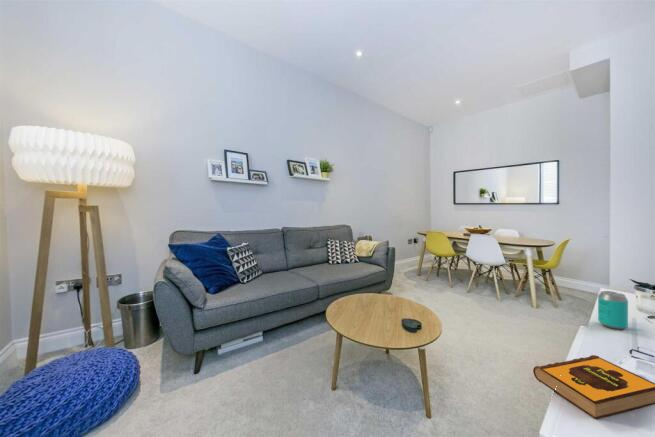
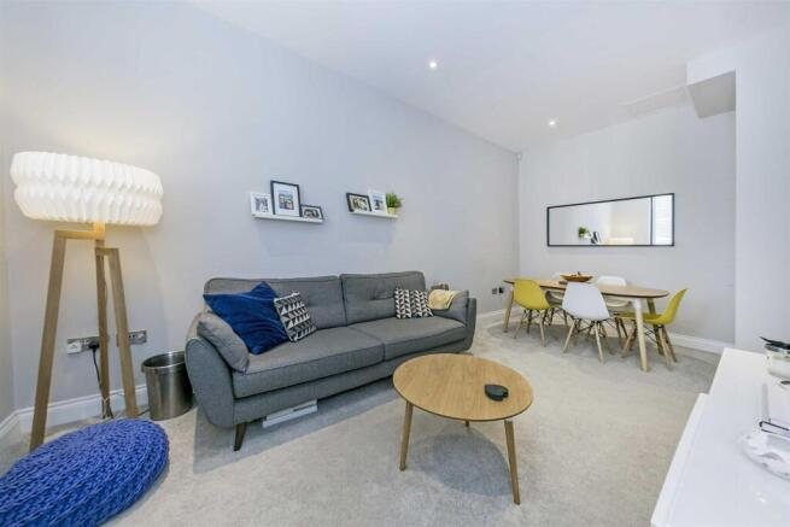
- hardback book [532,354,655,420]
- beverage can [597,290,629,330]
